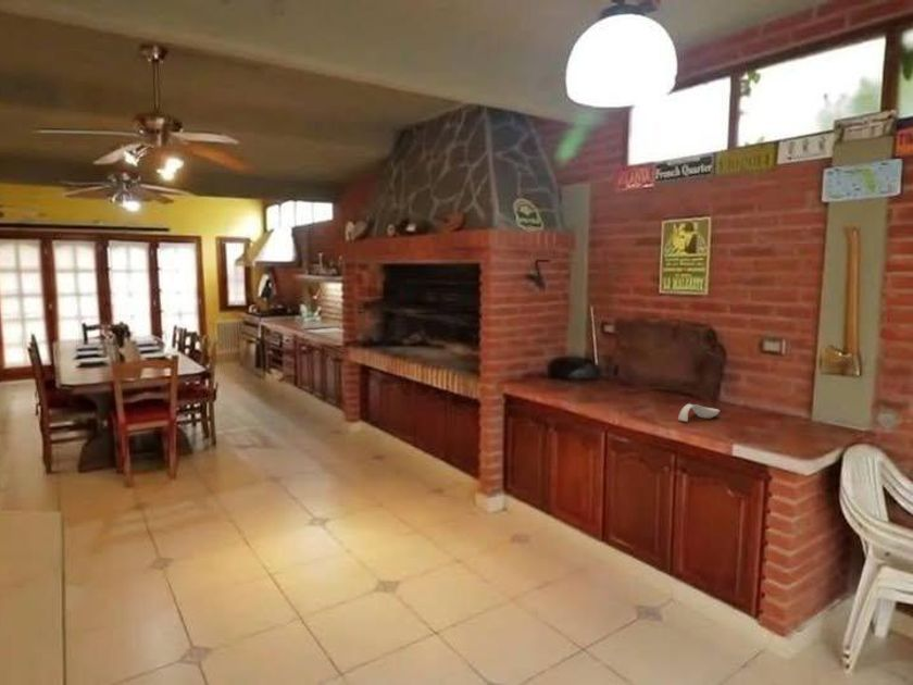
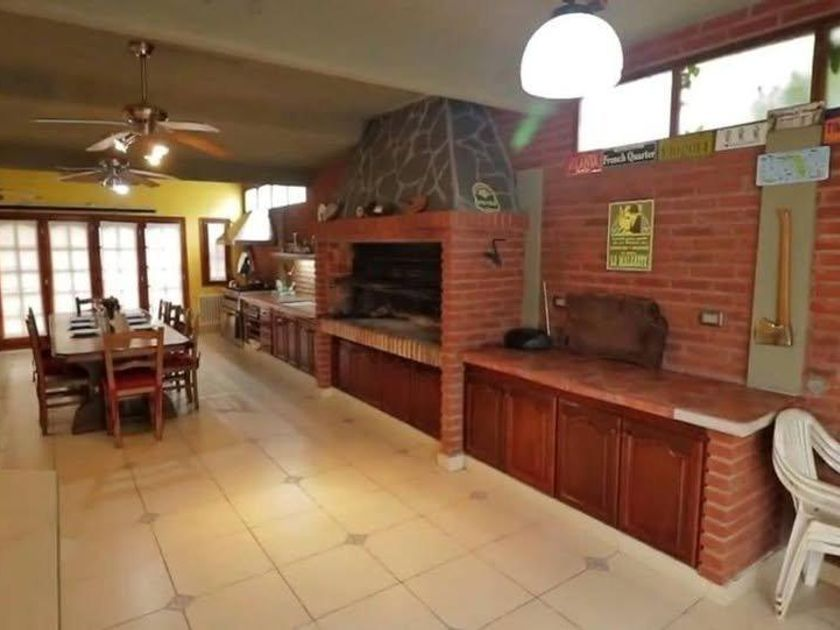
- spoon rest [677,402,721,423]
